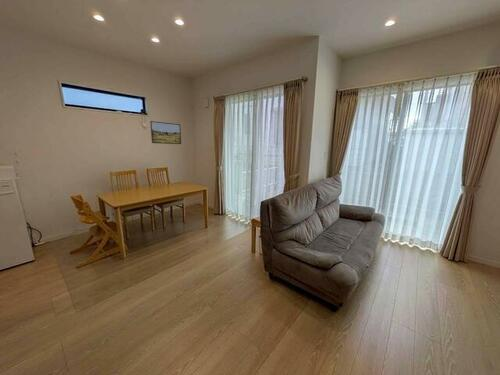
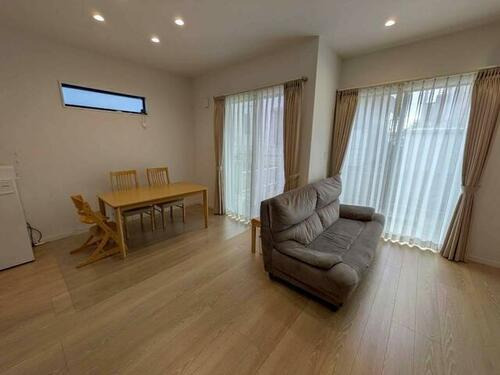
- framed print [149,120,182,145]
